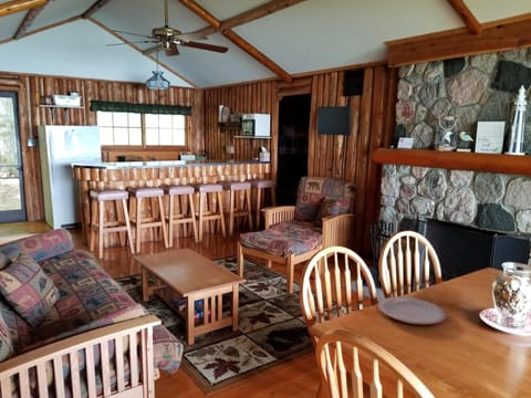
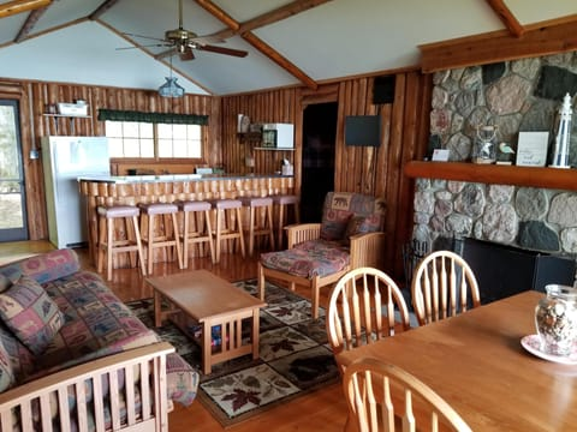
- plate [377,296,448,325]
